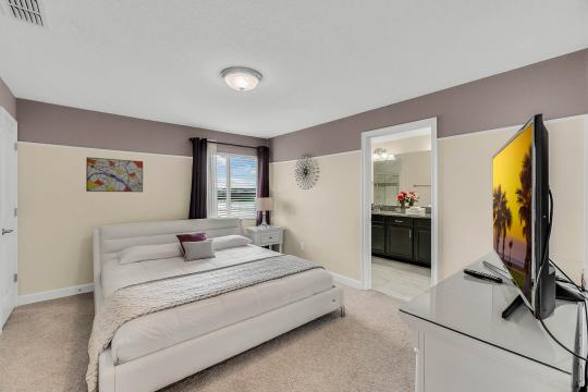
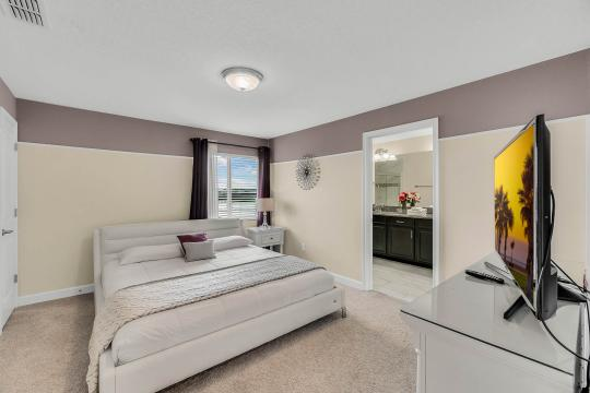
- wall art [85,156,144,193]
